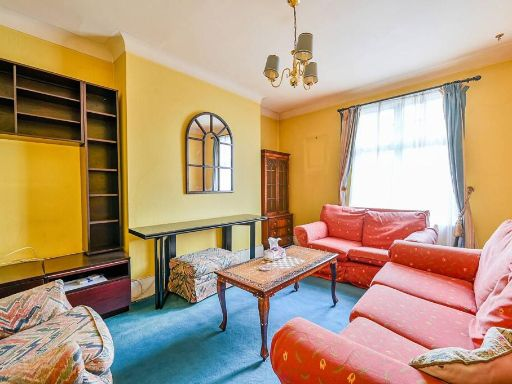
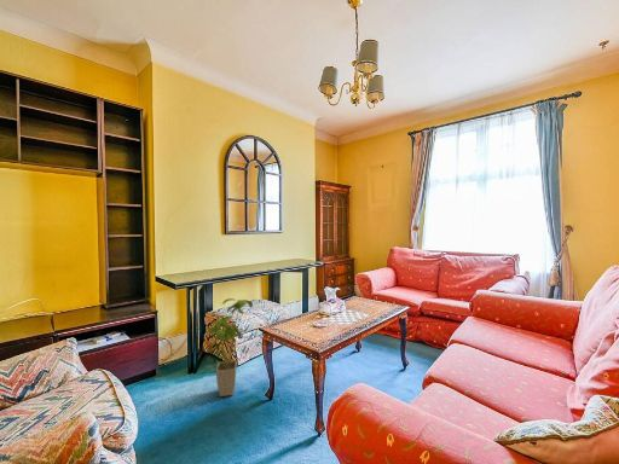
+ house plant [208,297,254,398]
